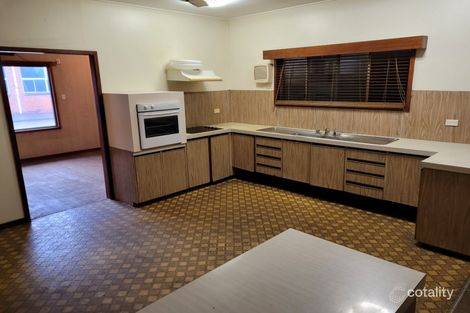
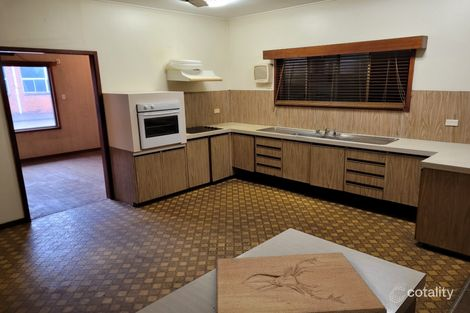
+ cutting board [215,251,388,313]
